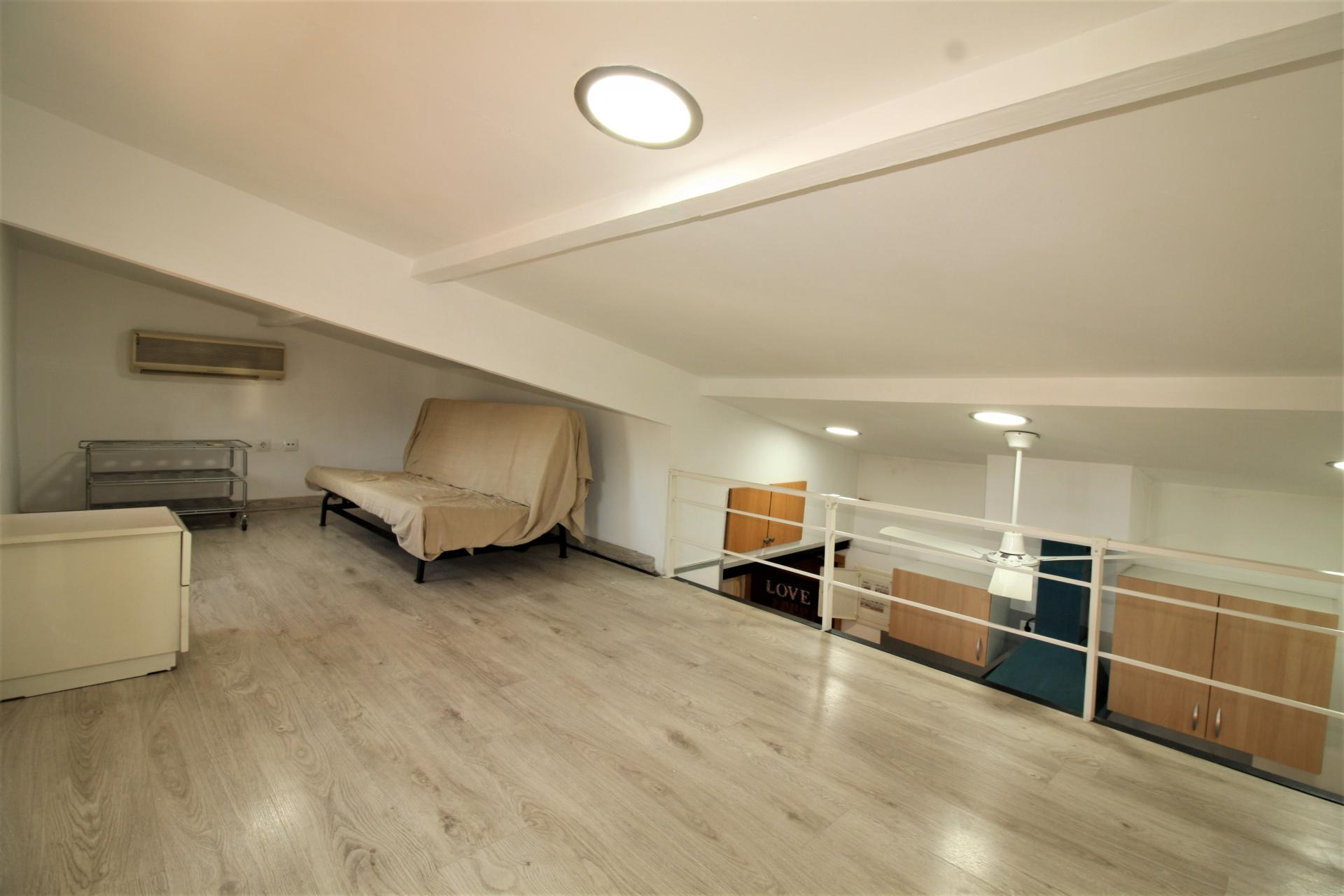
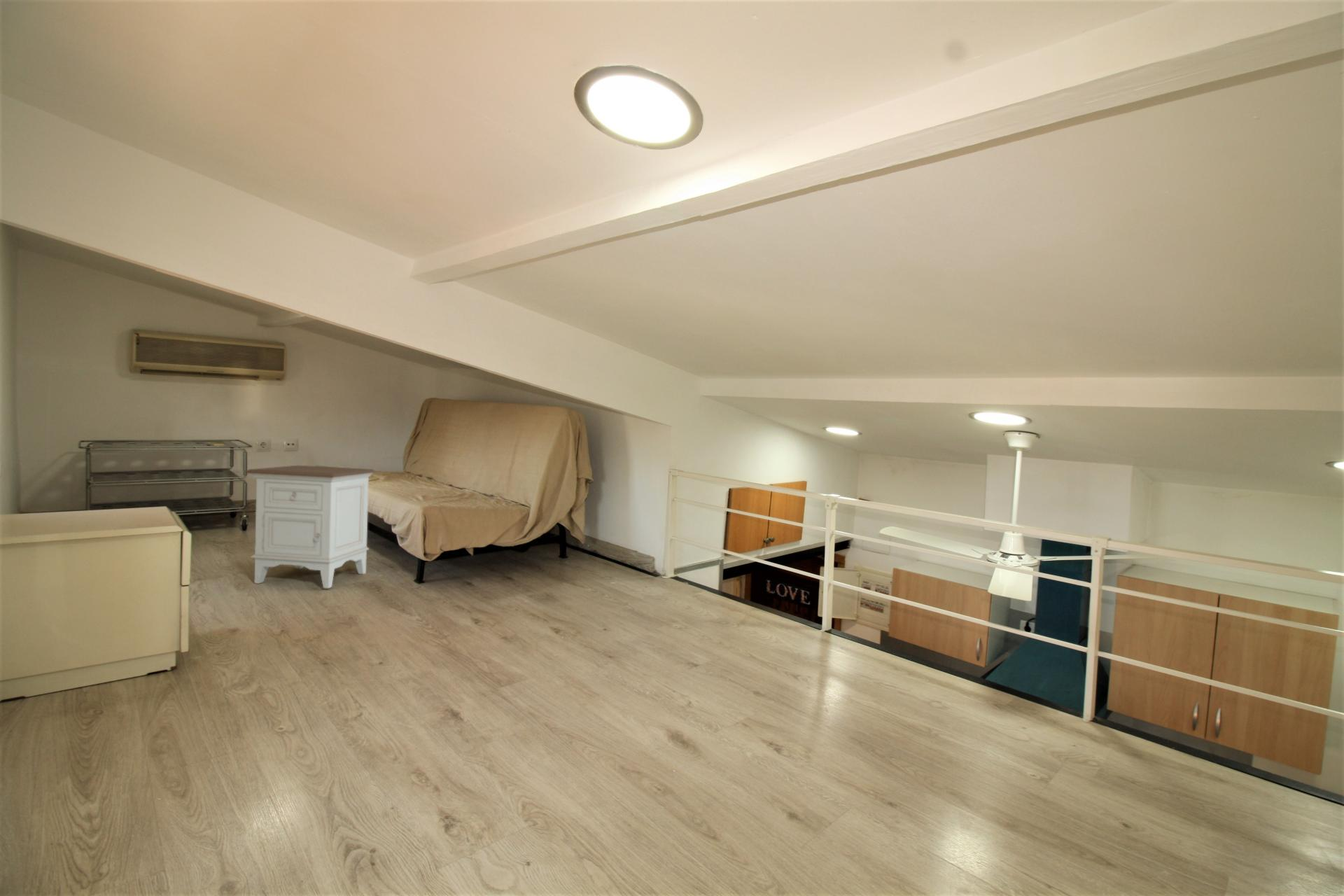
+ nightstand [244,465,376,589]
